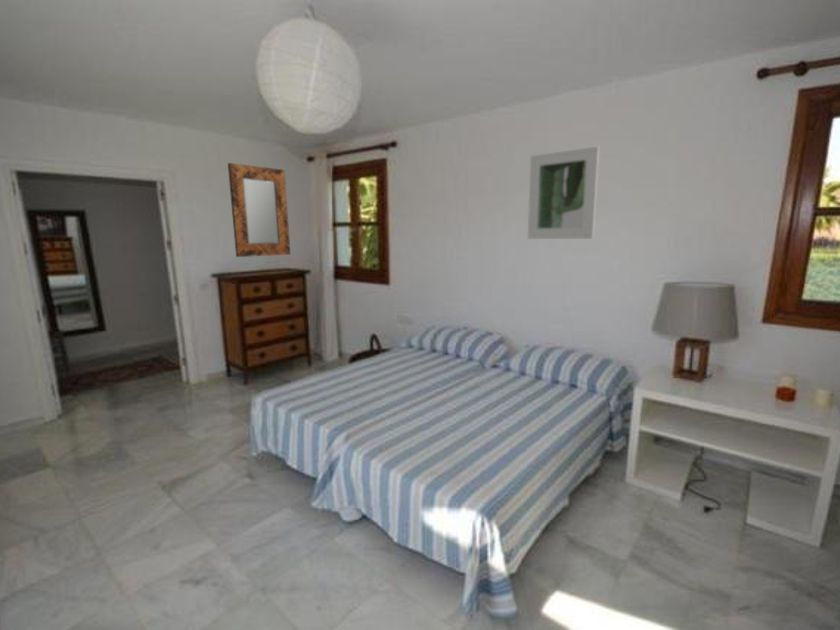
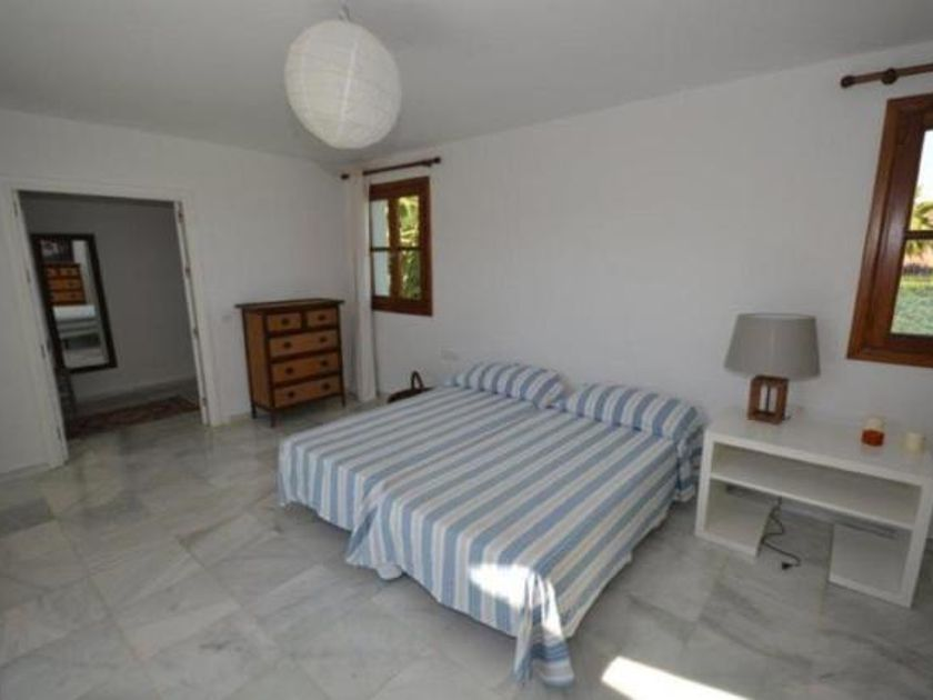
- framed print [527,145,600,240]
- home mirror [227,162,291,258]
